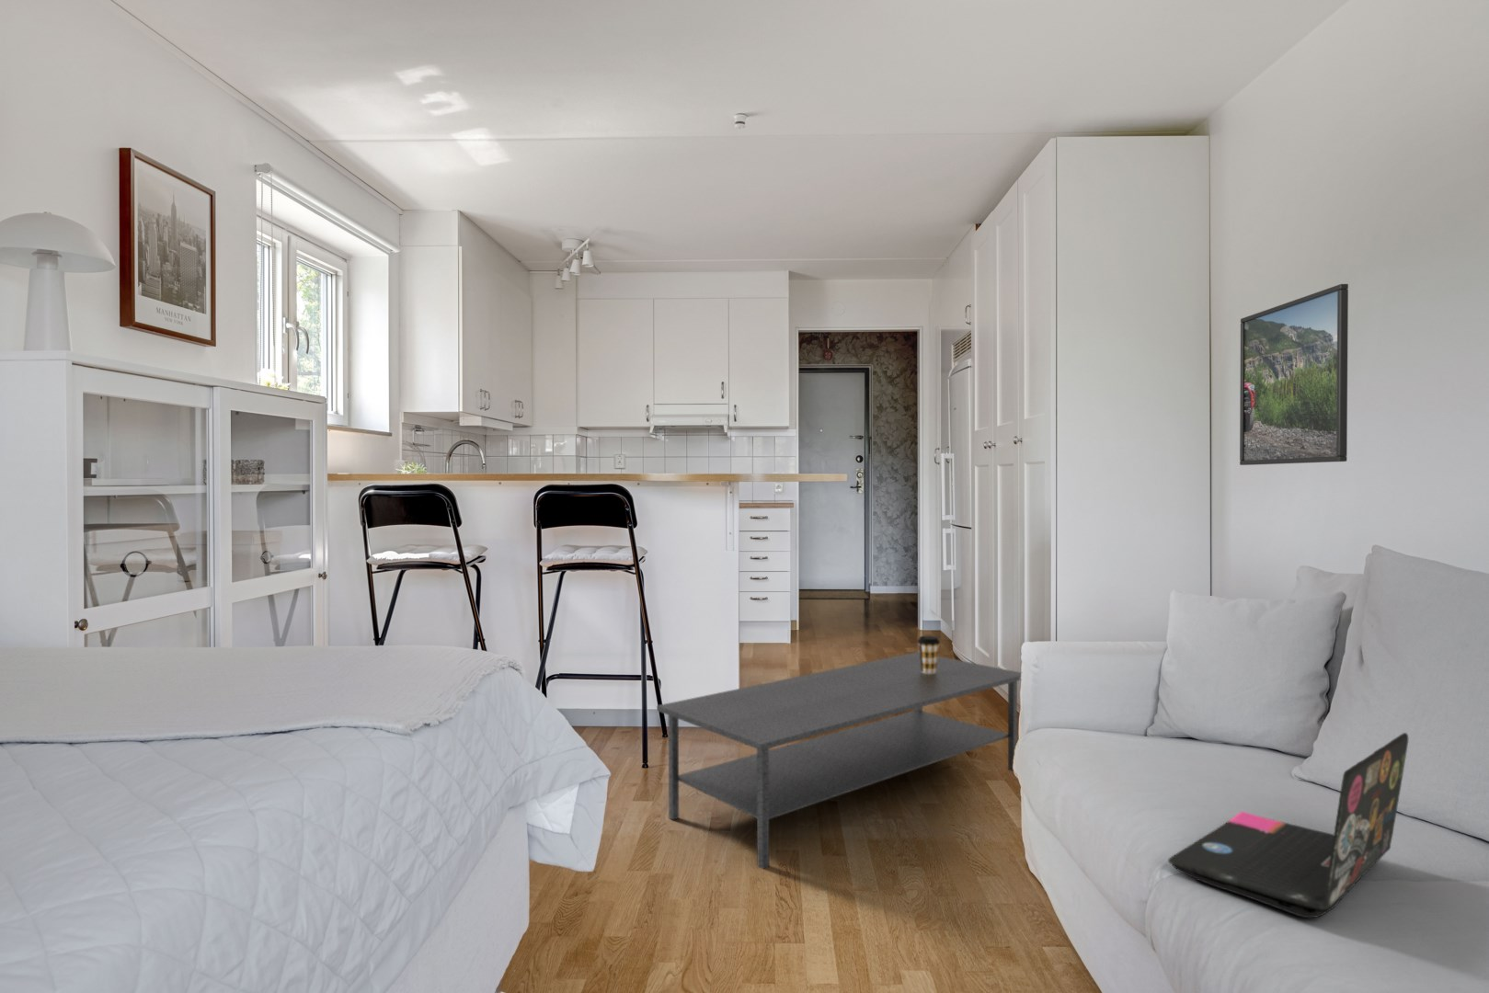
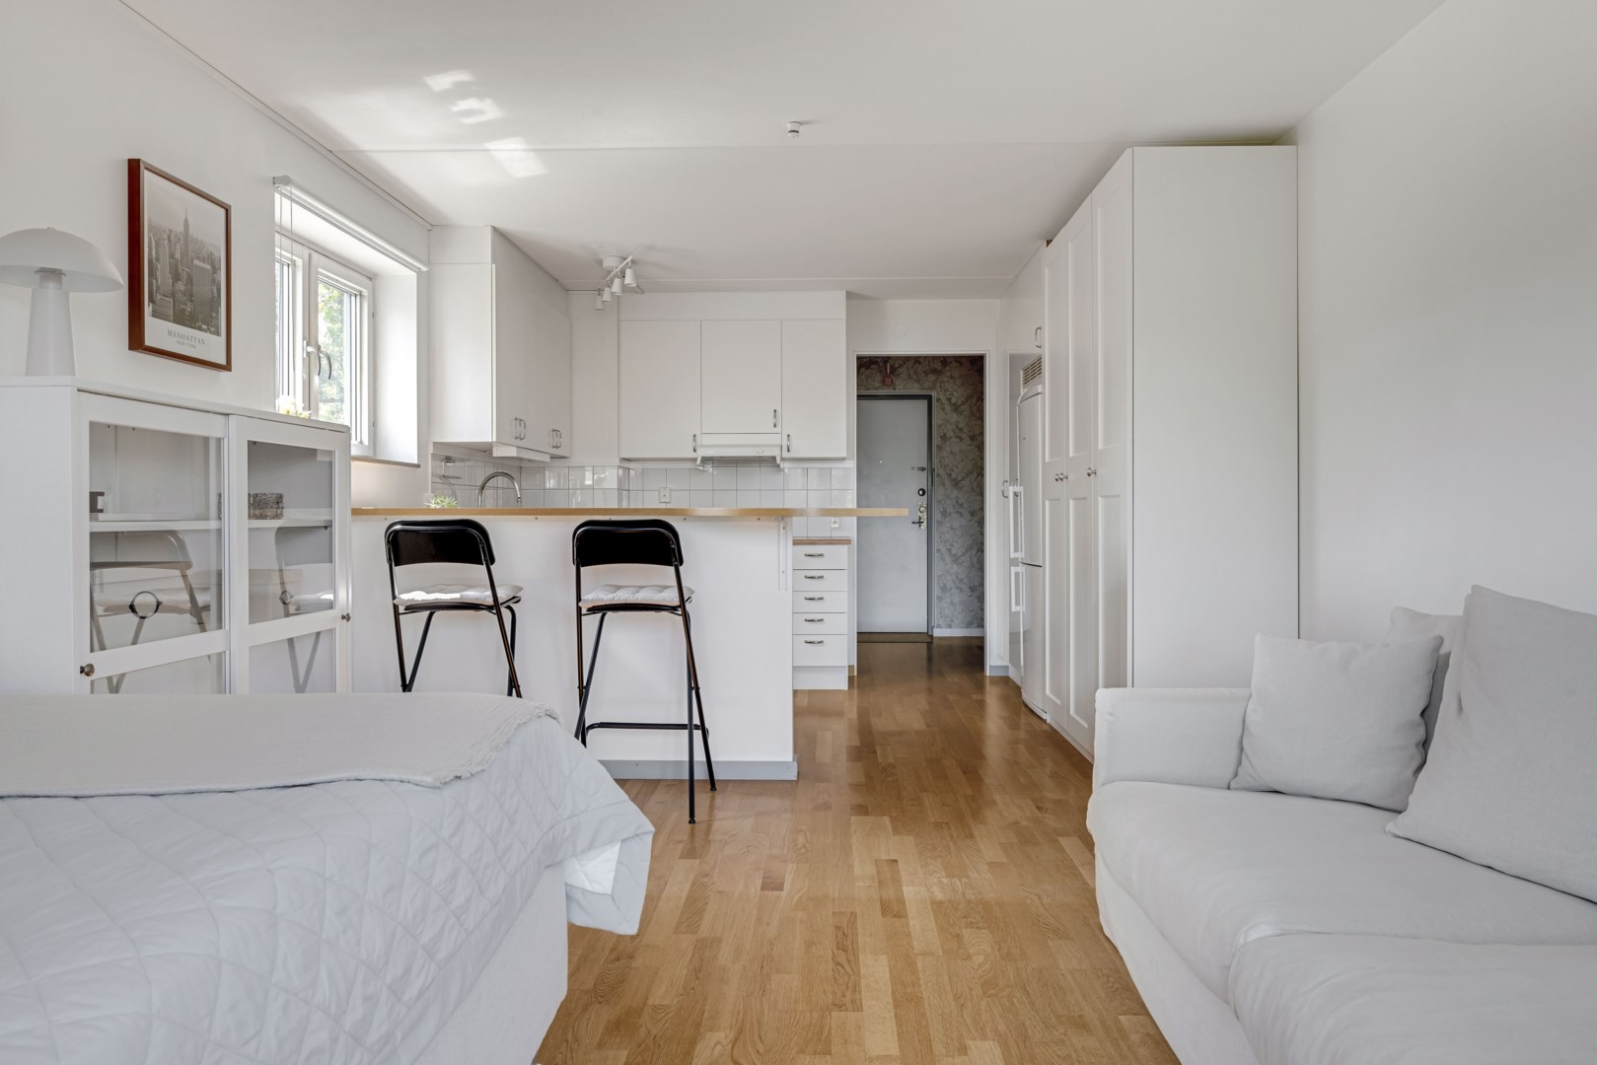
- laptop [1167,731,1409,919]
- coffee table [655,651,1022,870]
- coffee cup [917,635,941,674]
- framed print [1238,284,1349,467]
